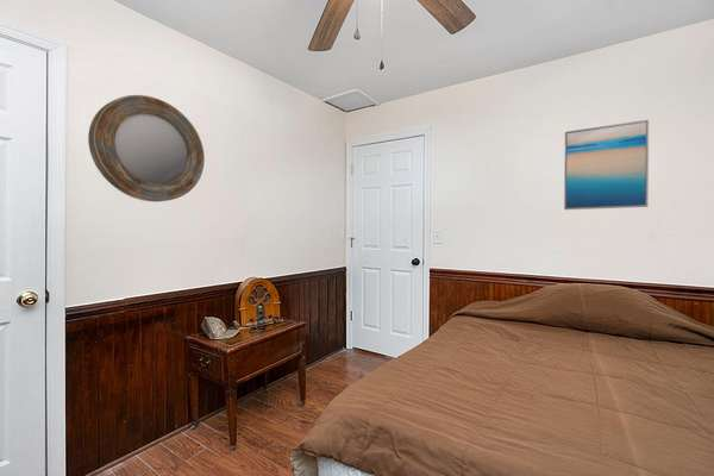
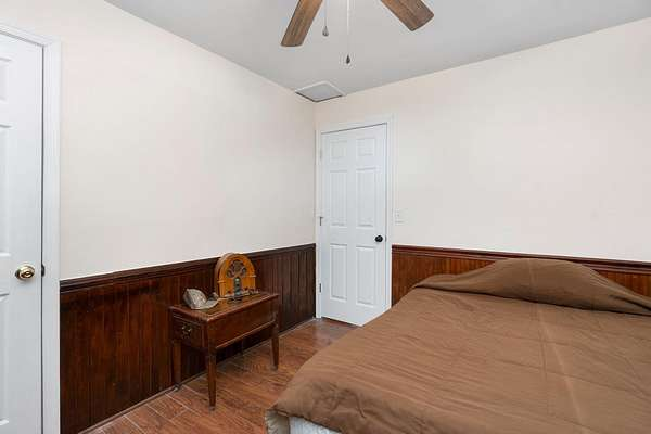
- wall art [563,119,650,211]
- home mirror [87,94,206,203]
